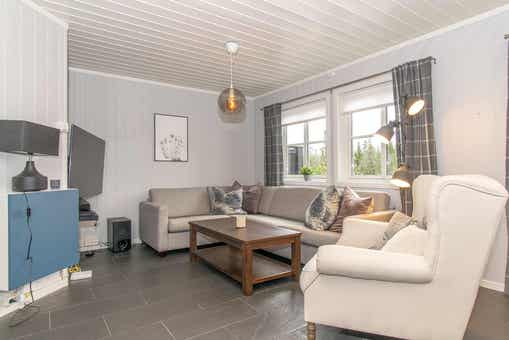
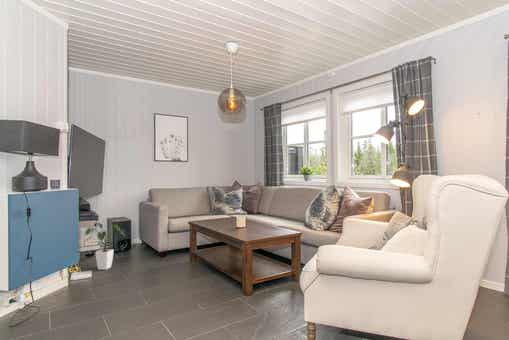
+ house plant [85,222,126,271]
